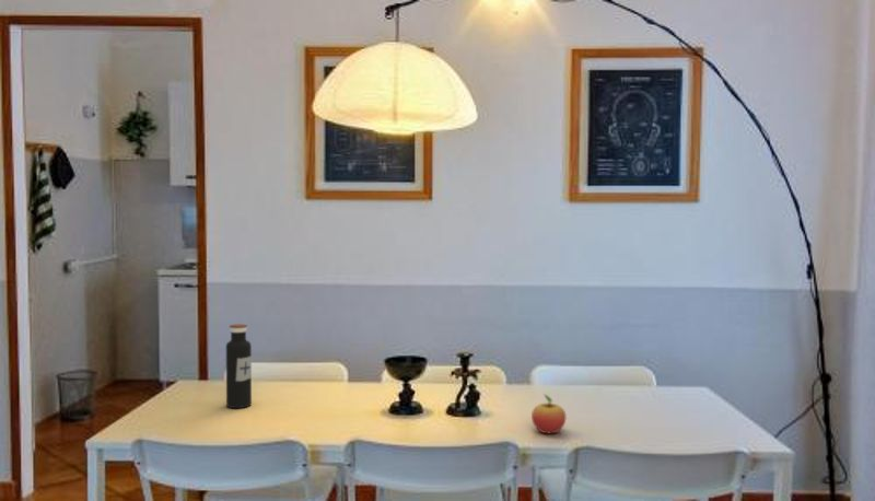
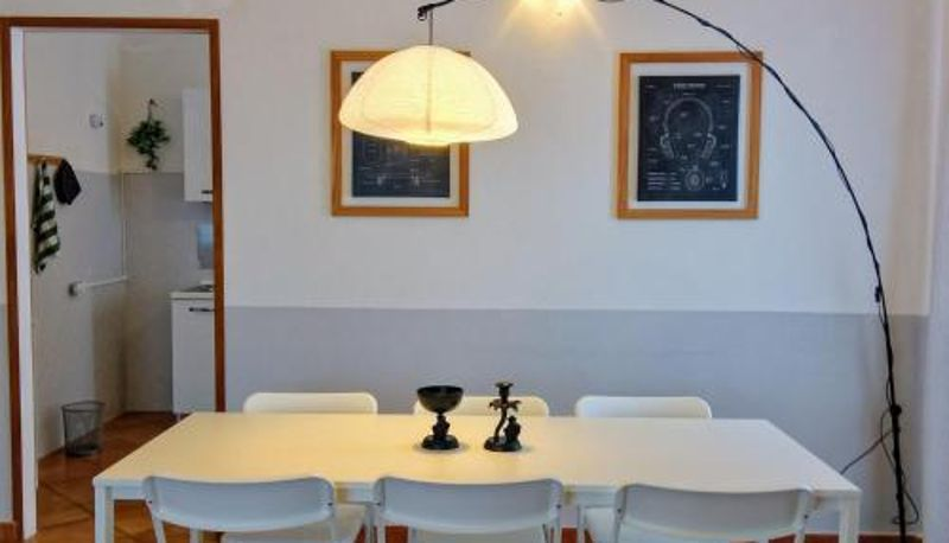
- water bottle [225,324,253,409]
- fruit [530,393,567,434]
